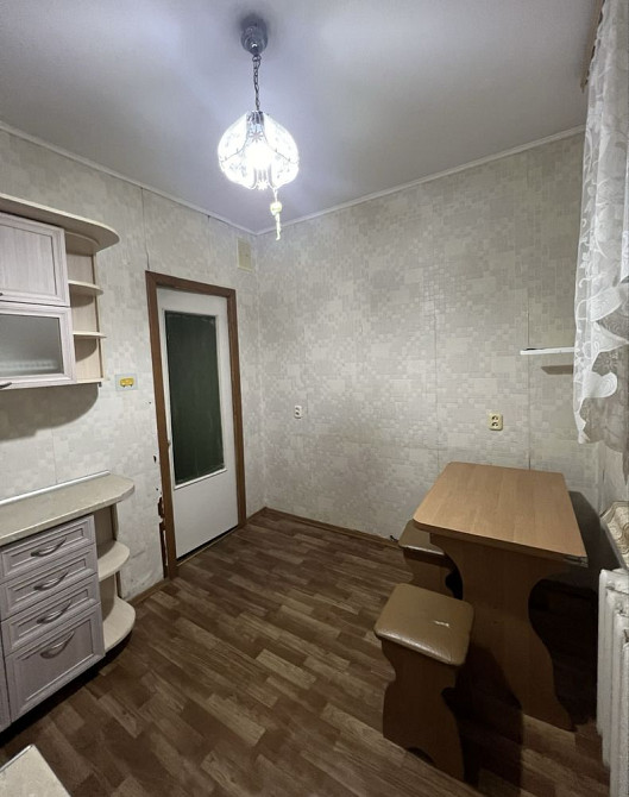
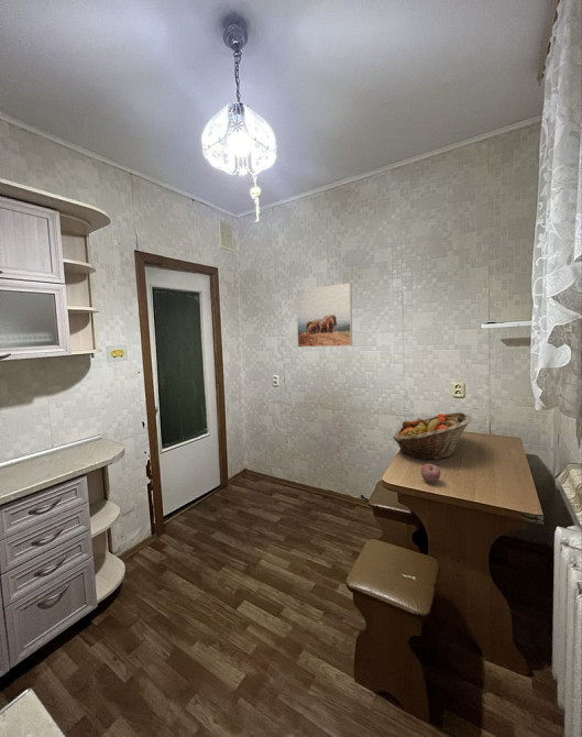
+ apple [420,463,441,483]
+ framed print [295,282,353,349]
+ fruit basket [392,411,472,461]
